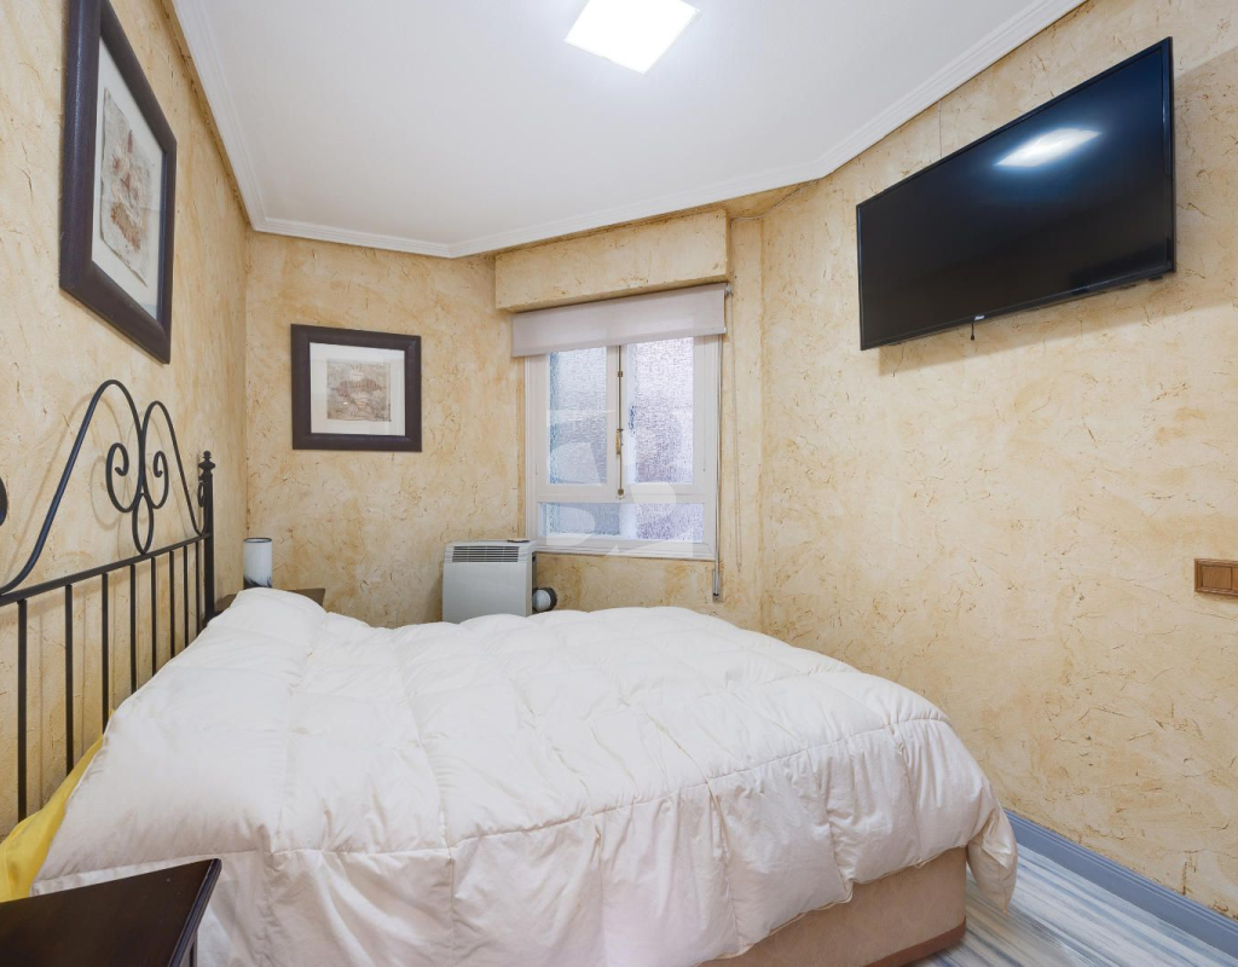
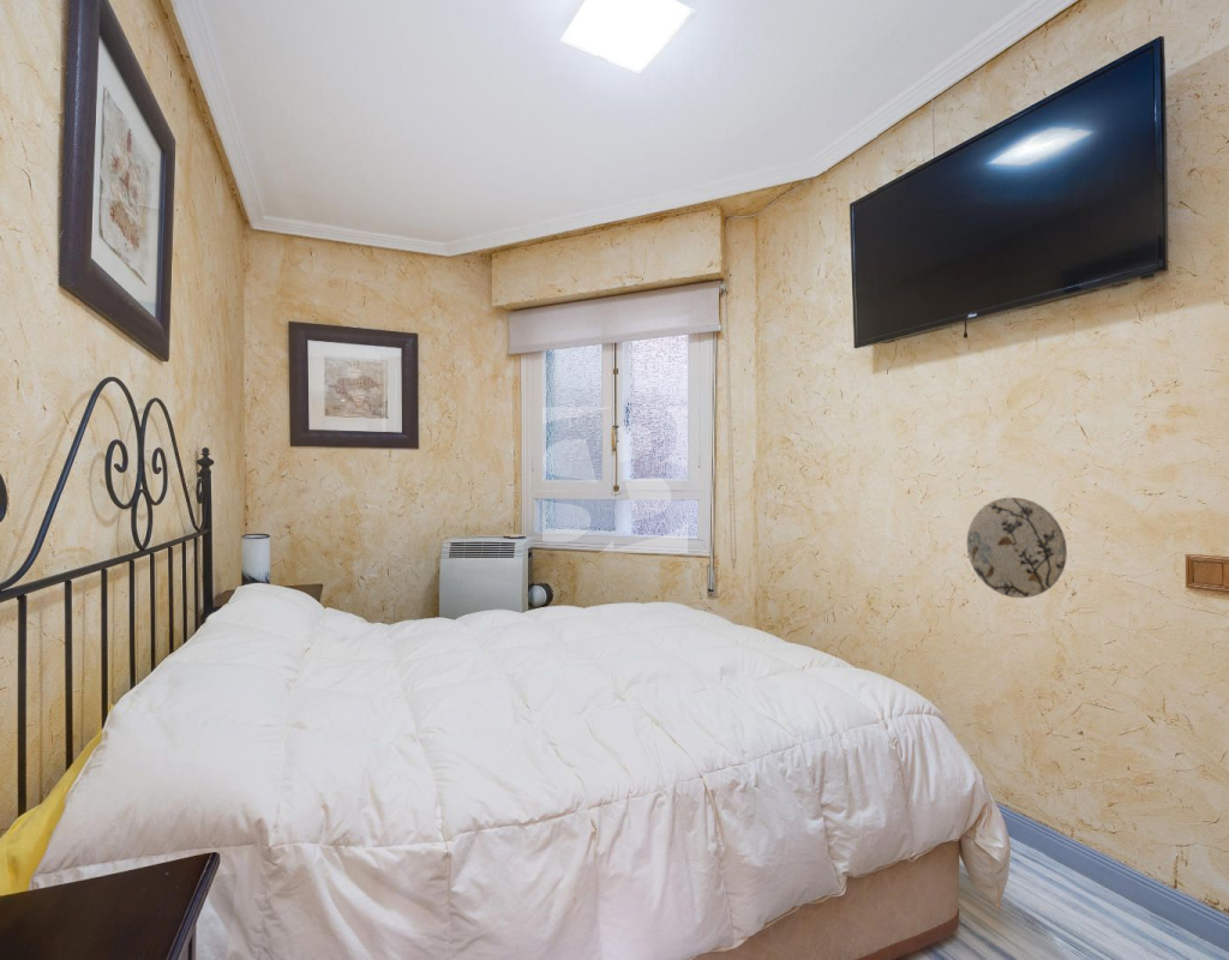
+ decorative plate [966,497,1068,599]
